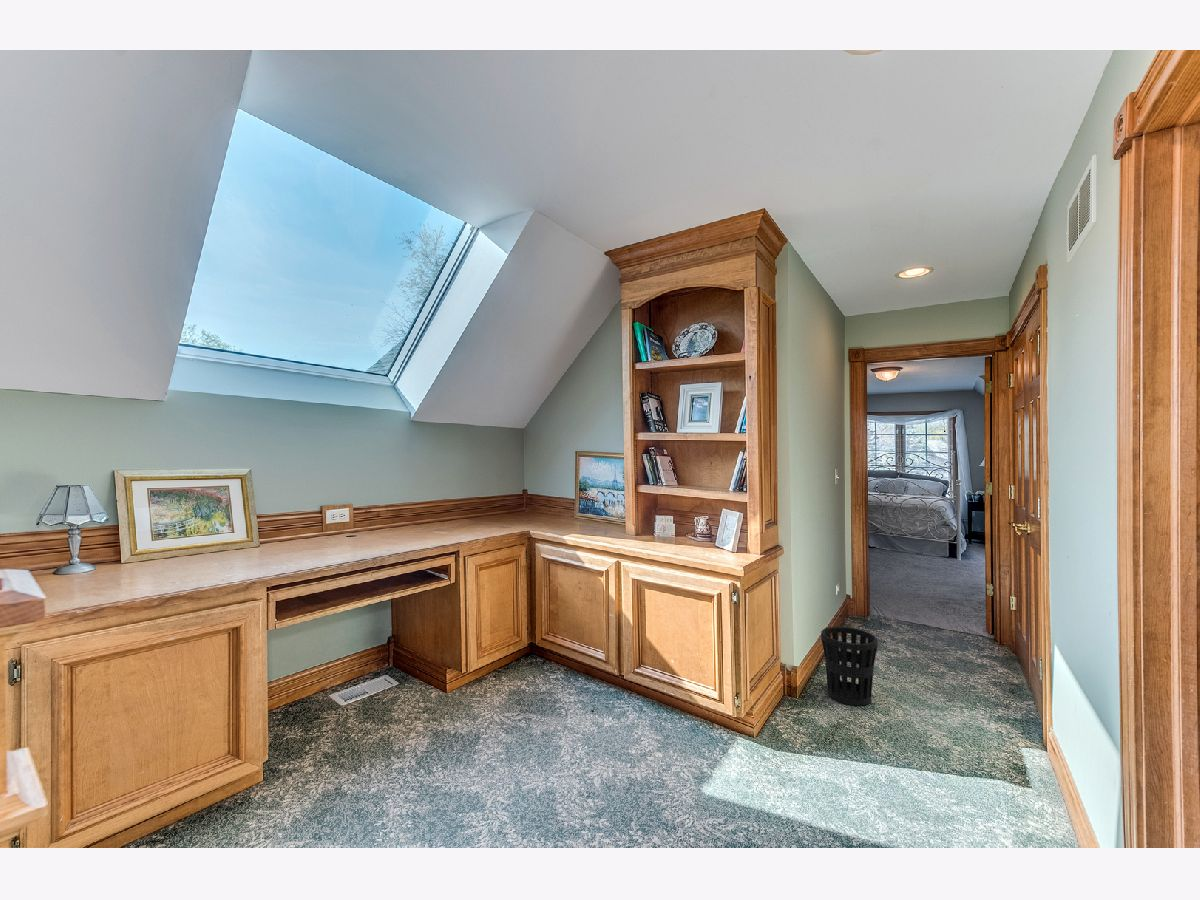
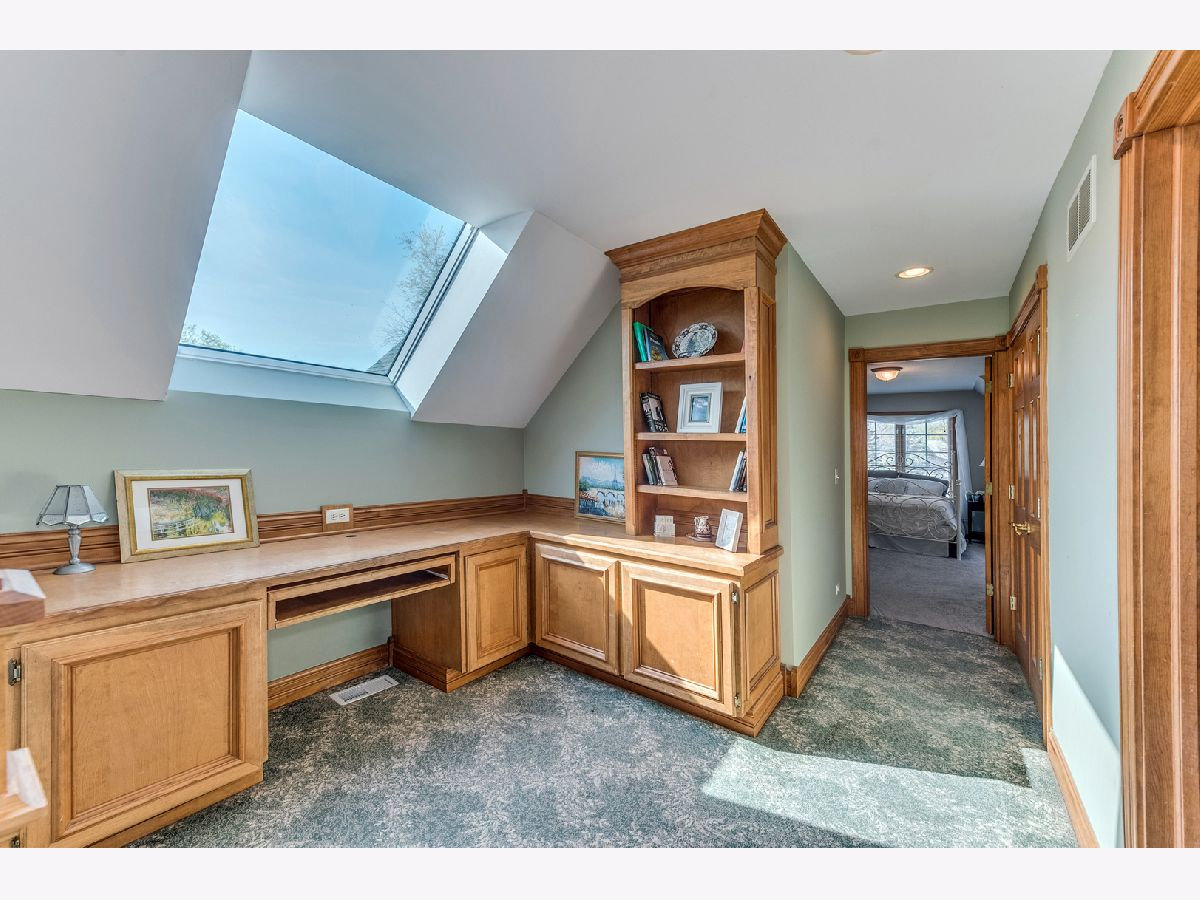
- wastebasket [820,626,879,706]
